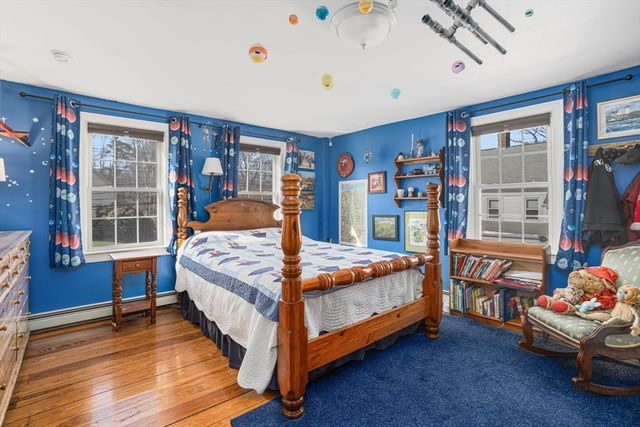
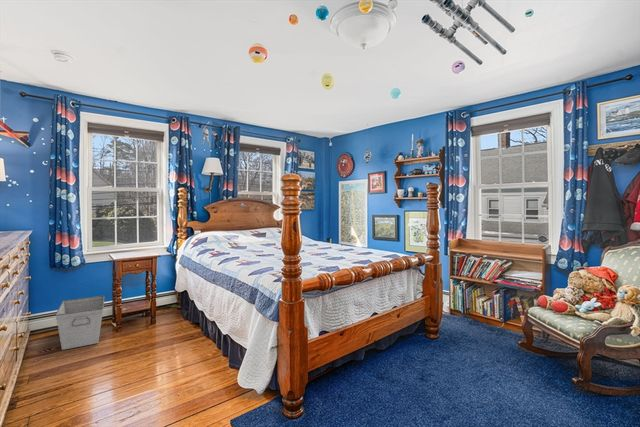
+ storage bin [55,295,105,351]
